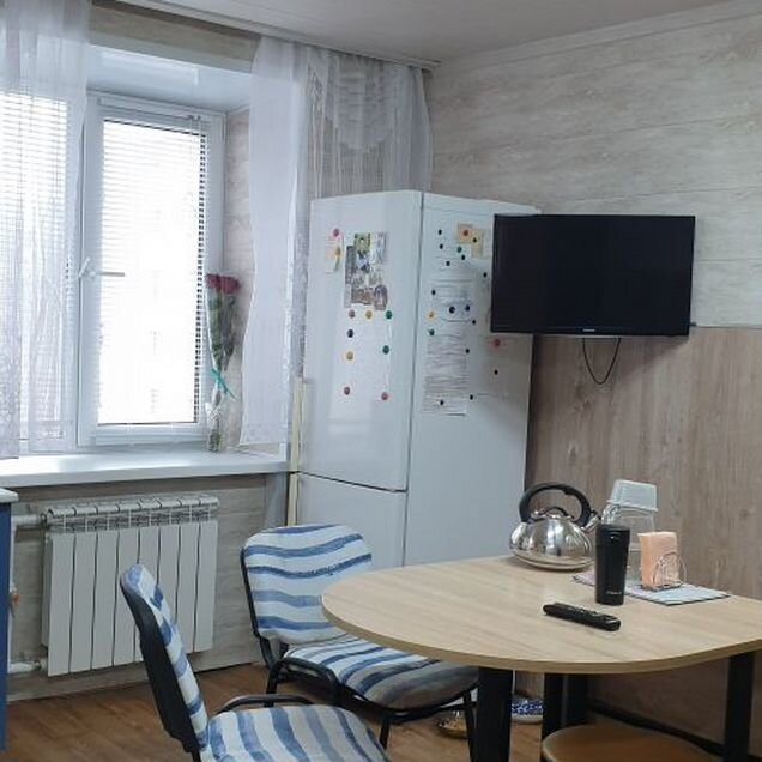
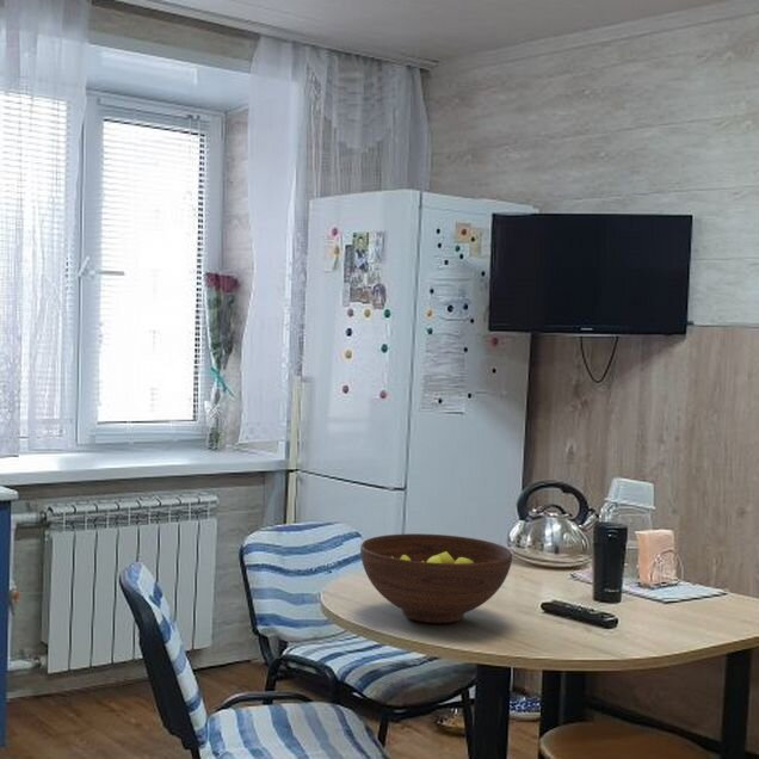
+ fruit bowl [359,532,513,624]
